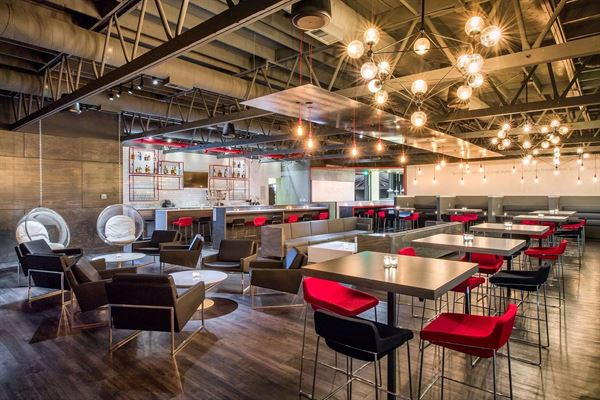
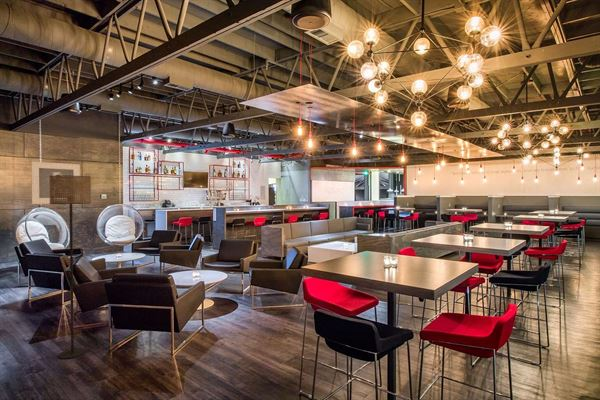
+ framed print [30,161,81,205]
+ floor lamp [49,175,92,360]
